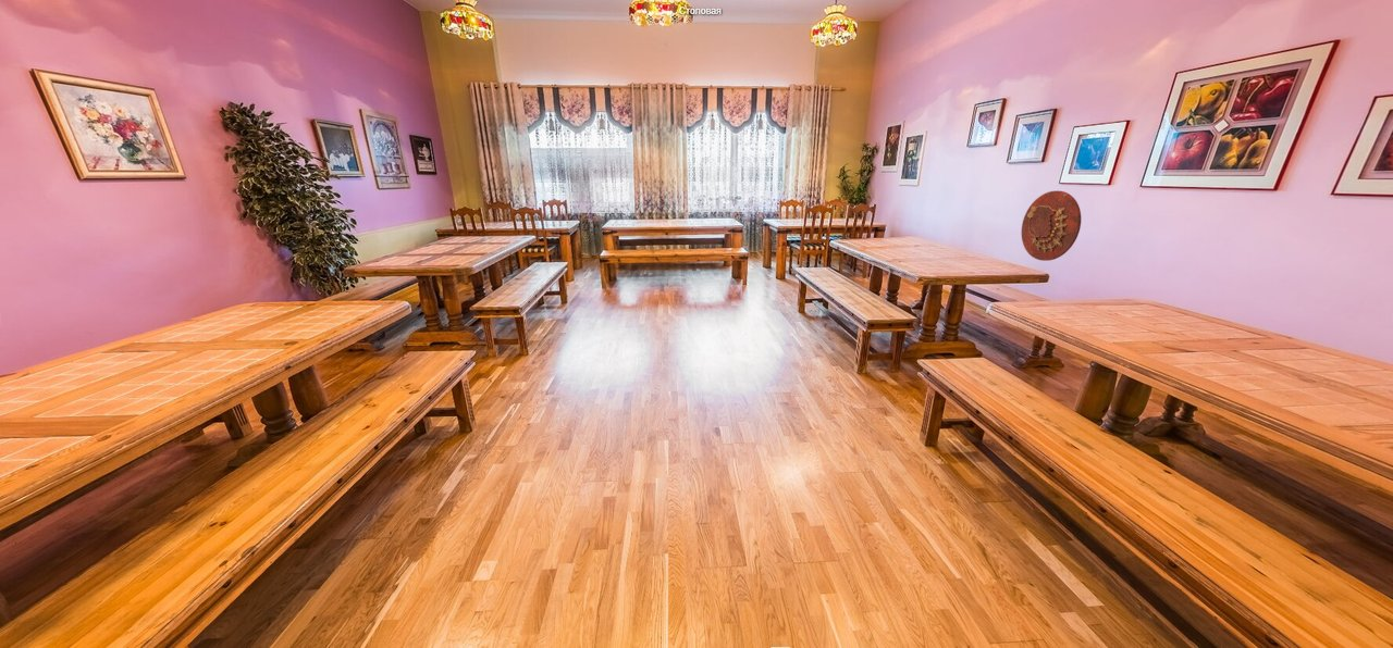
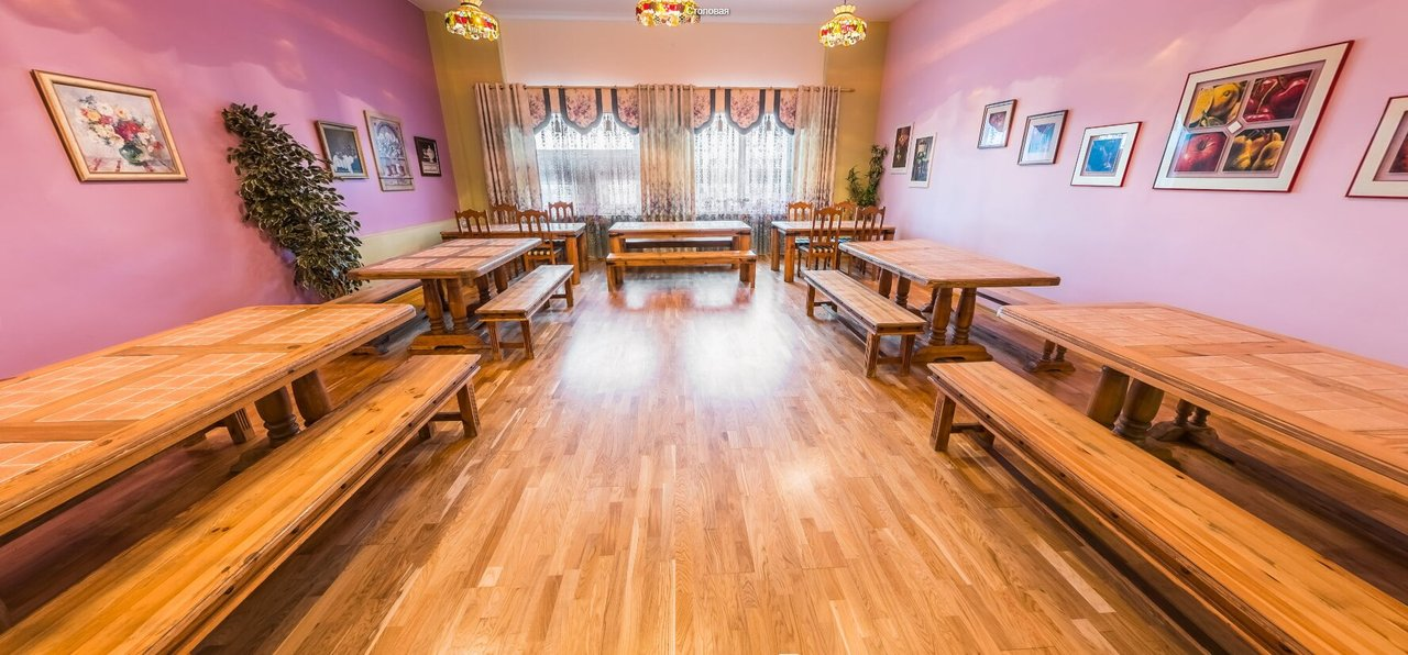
- decorative platter [1021,190,1082,262]
